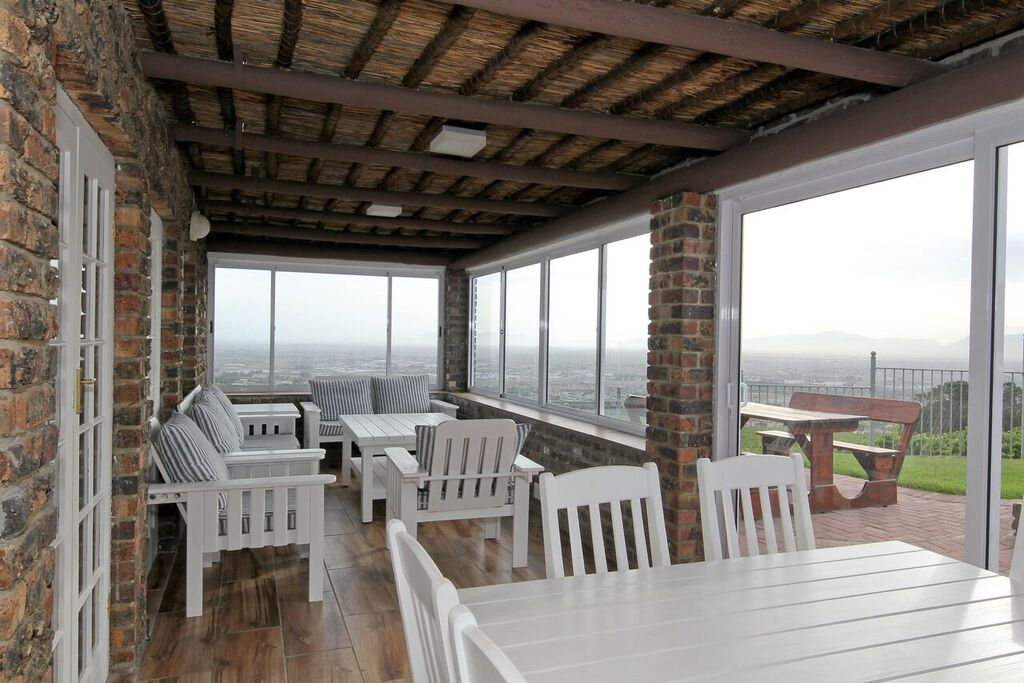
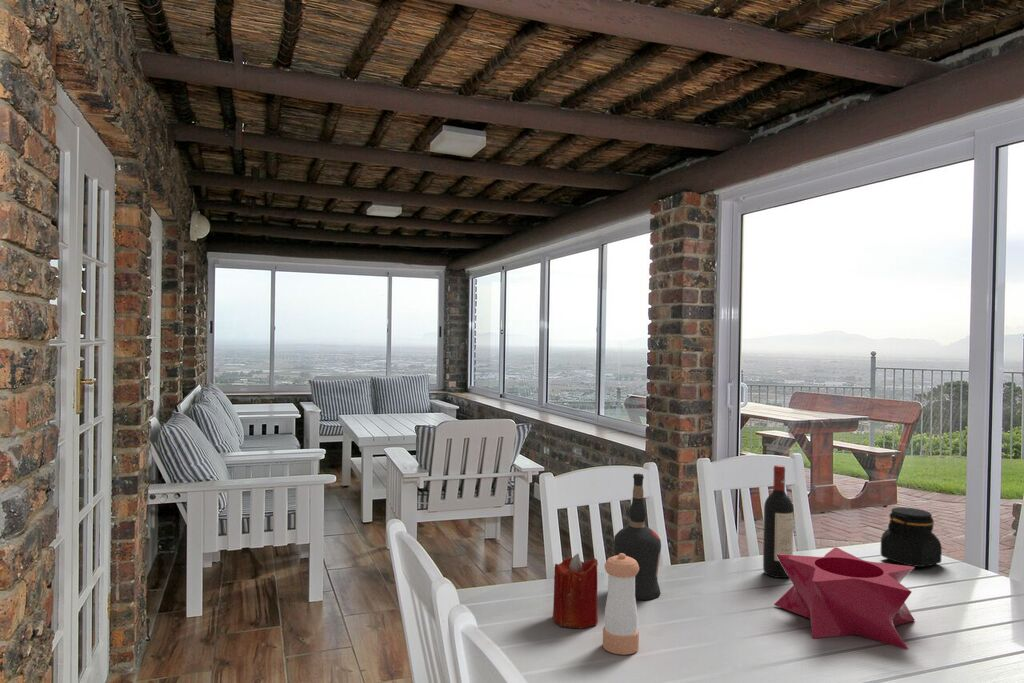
+ pepper shaker [602,553,640,656]
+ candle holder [773,546,916,650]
+ jar [880,506,943,568]
+ liquor bottle [613,473,662,601]
+ wine bottle [762,464,794,579]
+ candle [552,553,599,629]
